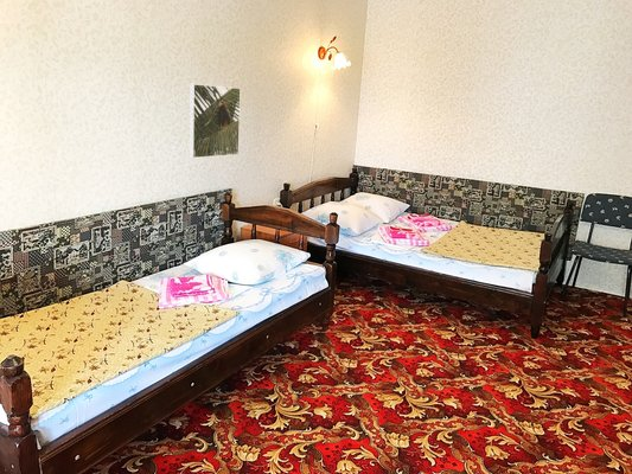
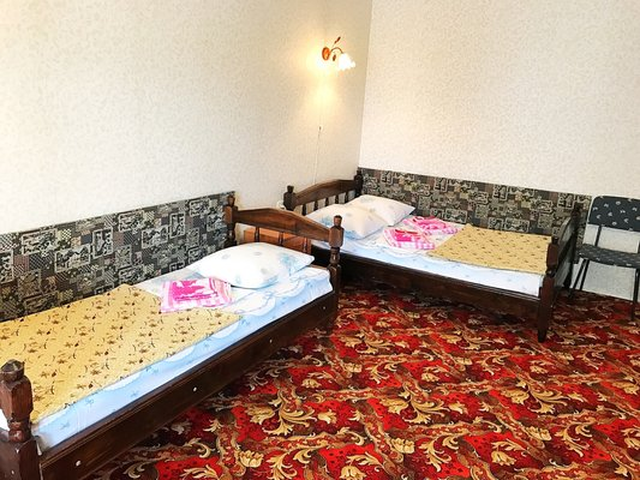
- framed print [189,83,242,159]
